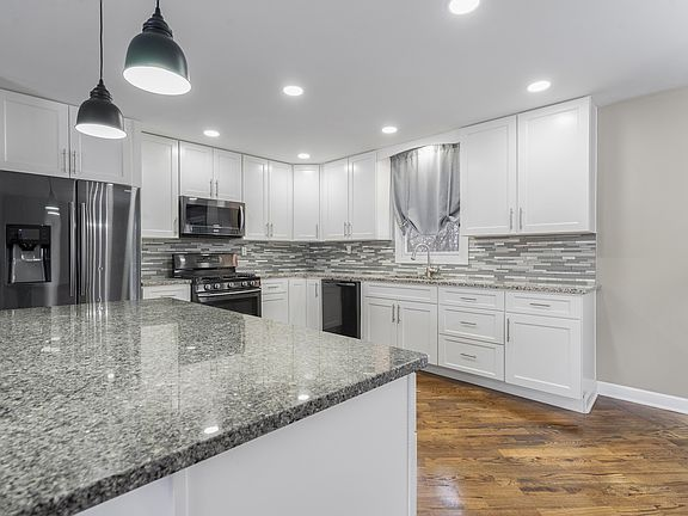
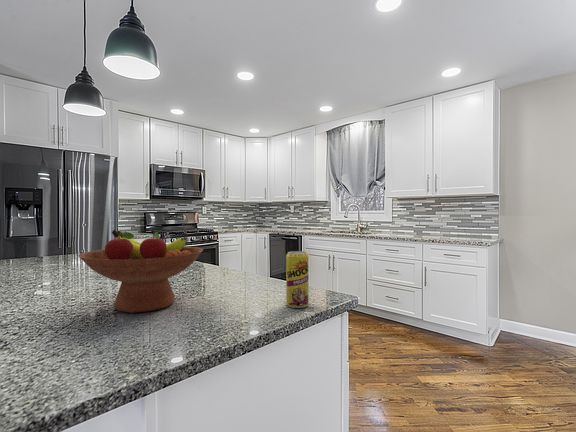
+ fruit bowl [77,229,204,314]
+ beverage can [285,250,310,309]
